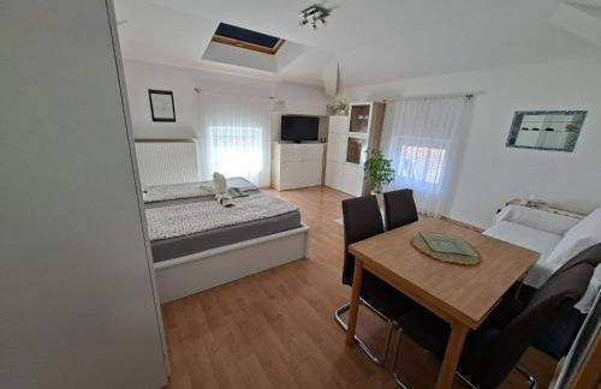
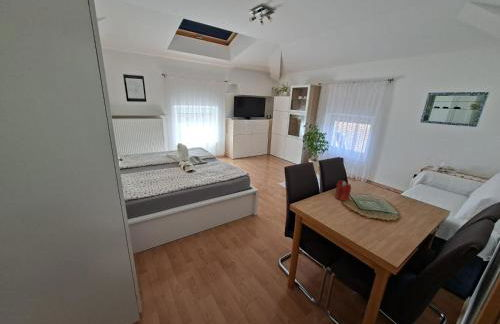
+ candle [334,179,352,202]
